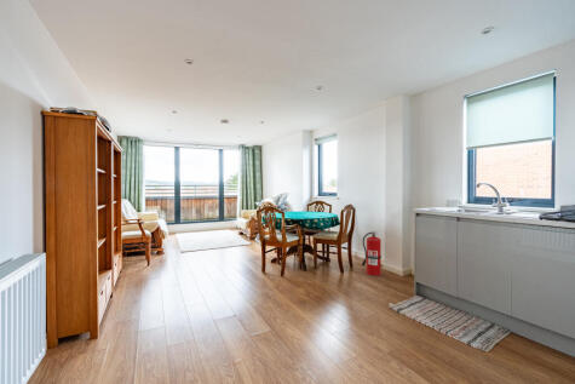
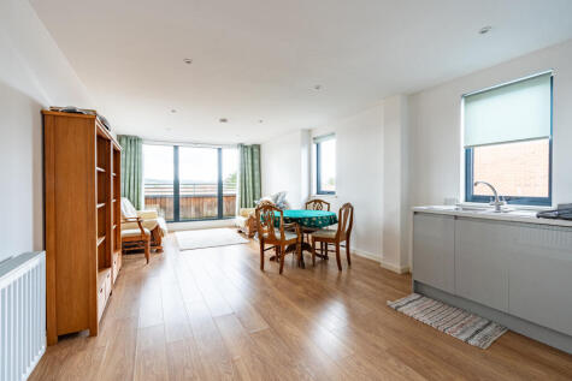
- fire extinguisher [361,229,383,277]
